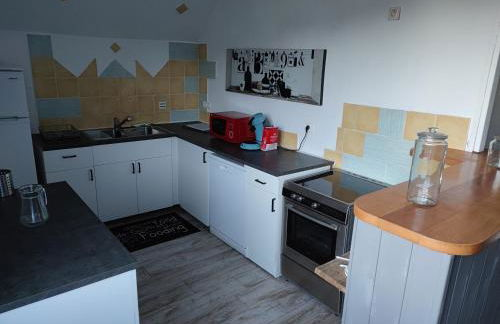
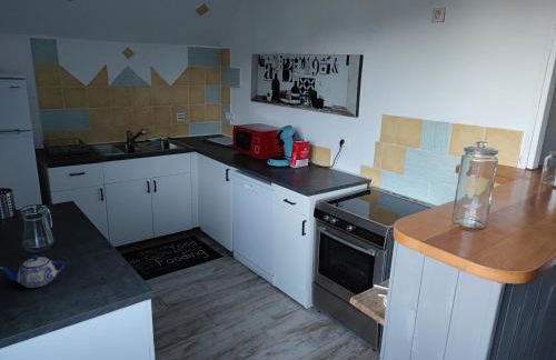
+ teapot [0,254,67,289]
